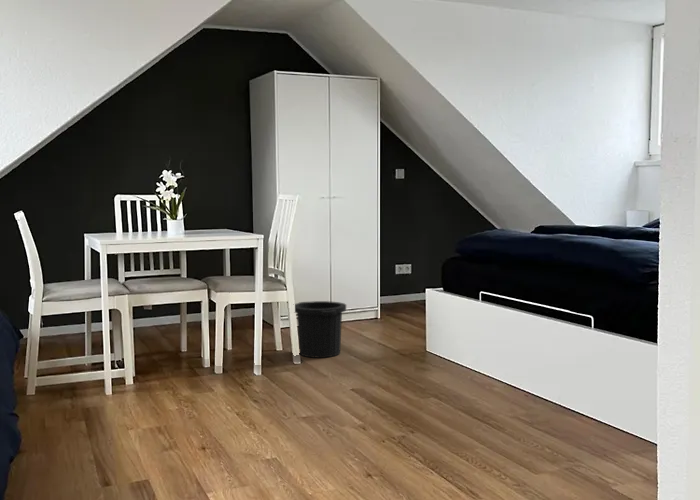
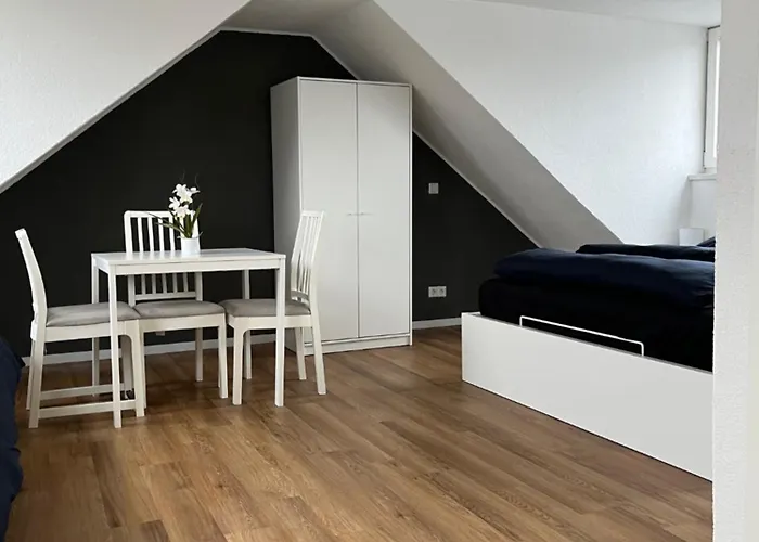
- trash can [294,300,347,359]
